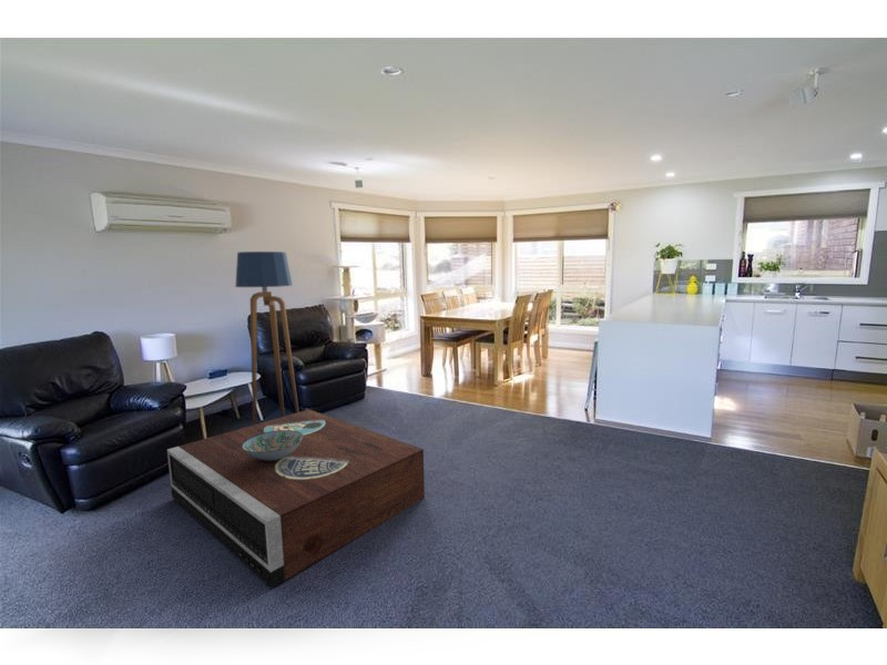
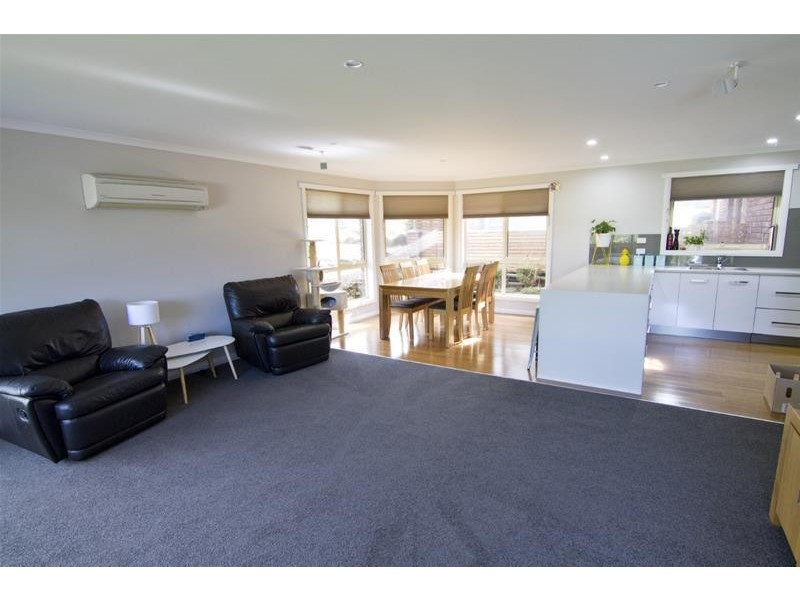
- floor lamp [234,250,299,426]
- decorative bowl [242,430,303,461]
- stereo [166,408,426,589]
